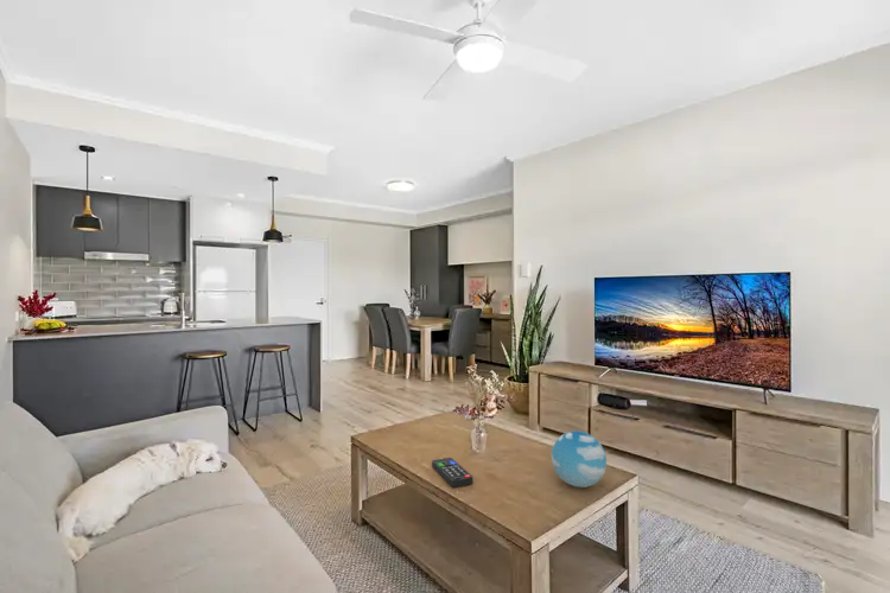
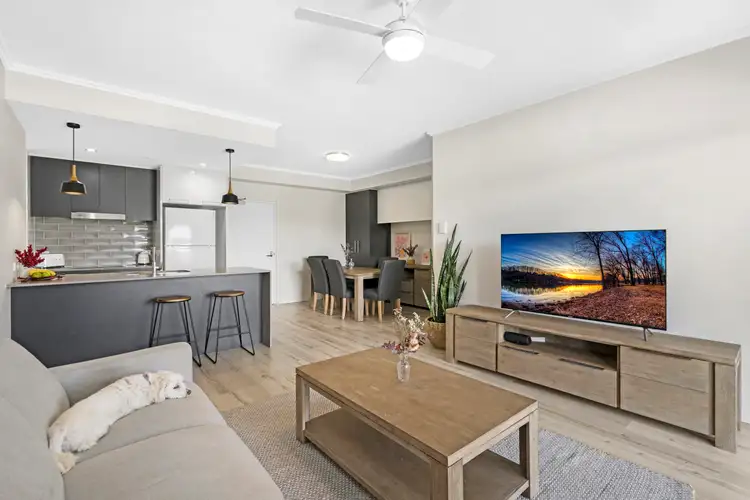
- decorative ball [551,429,608,489]
- remote control [431,457,473,487]
